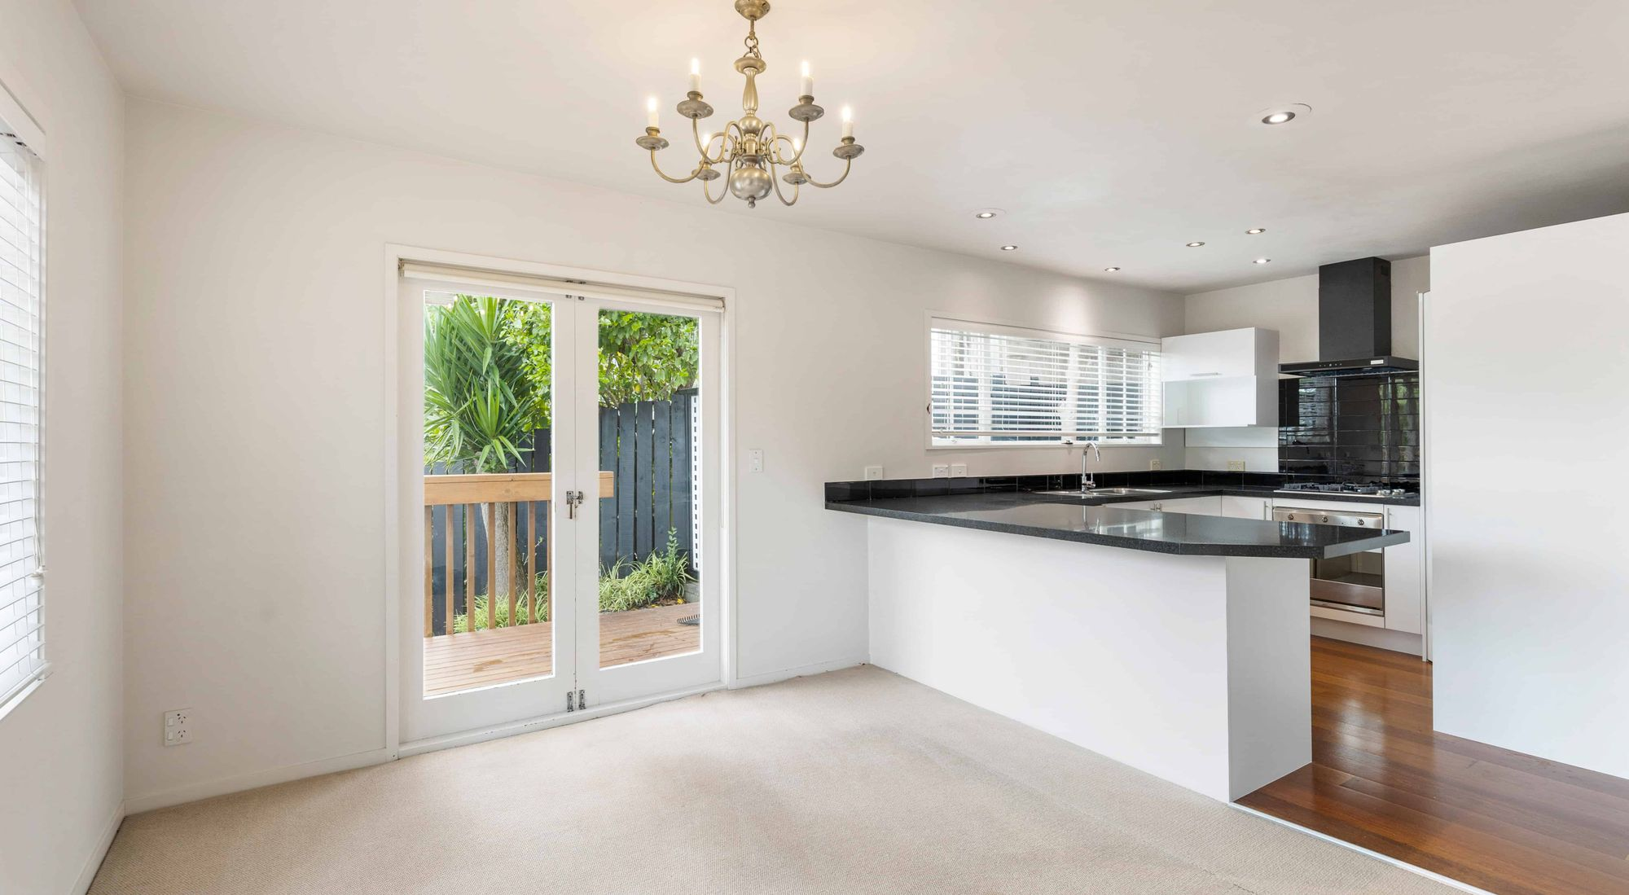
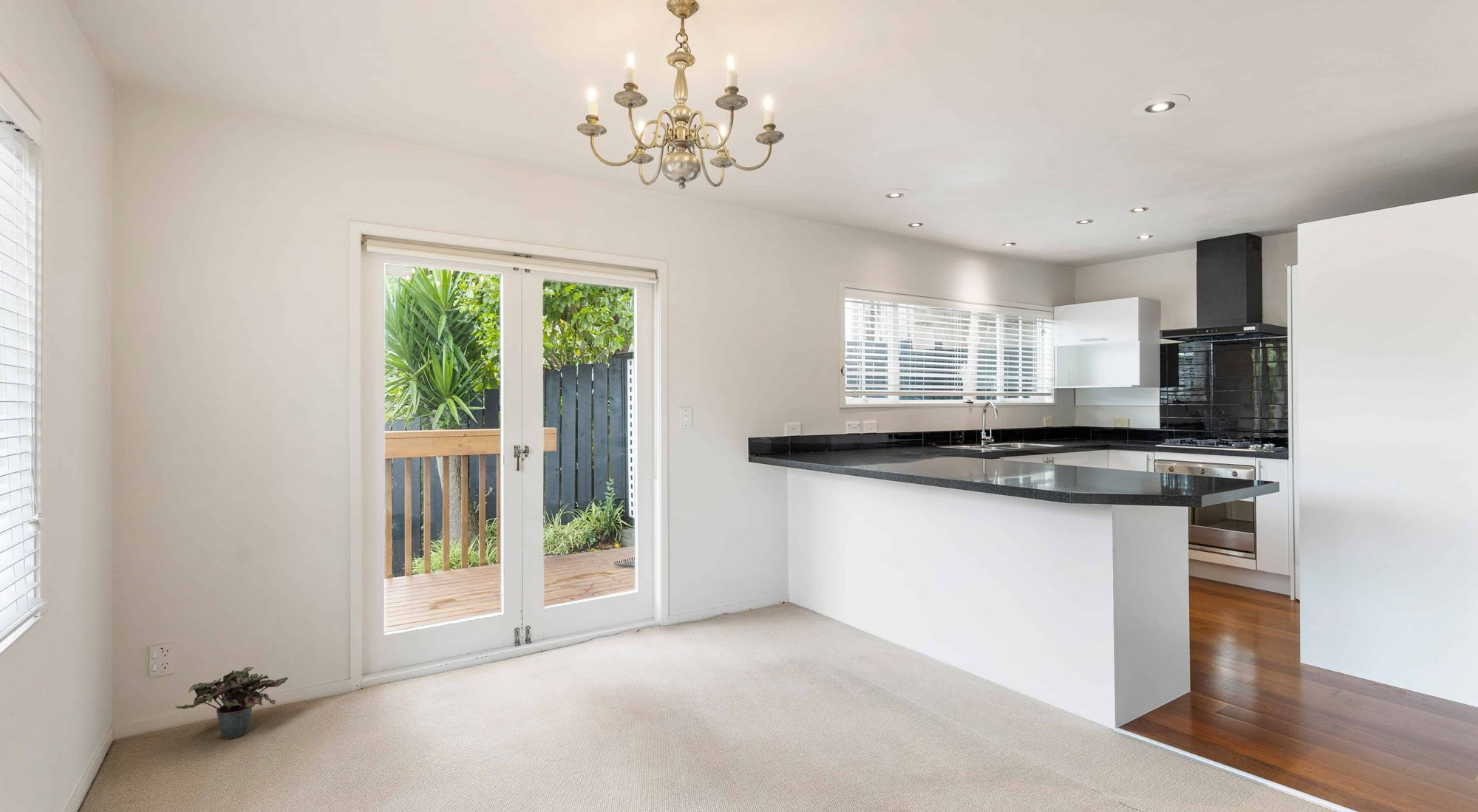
+ potted plant [174,666,289,740]
